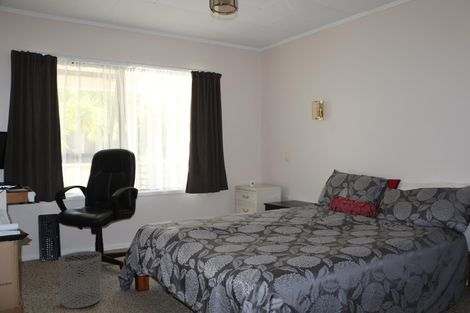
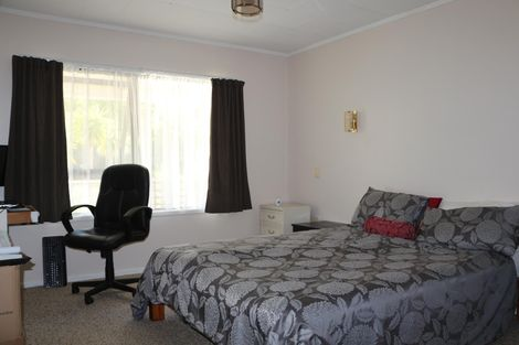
- waste bin [58,250,102,309]
